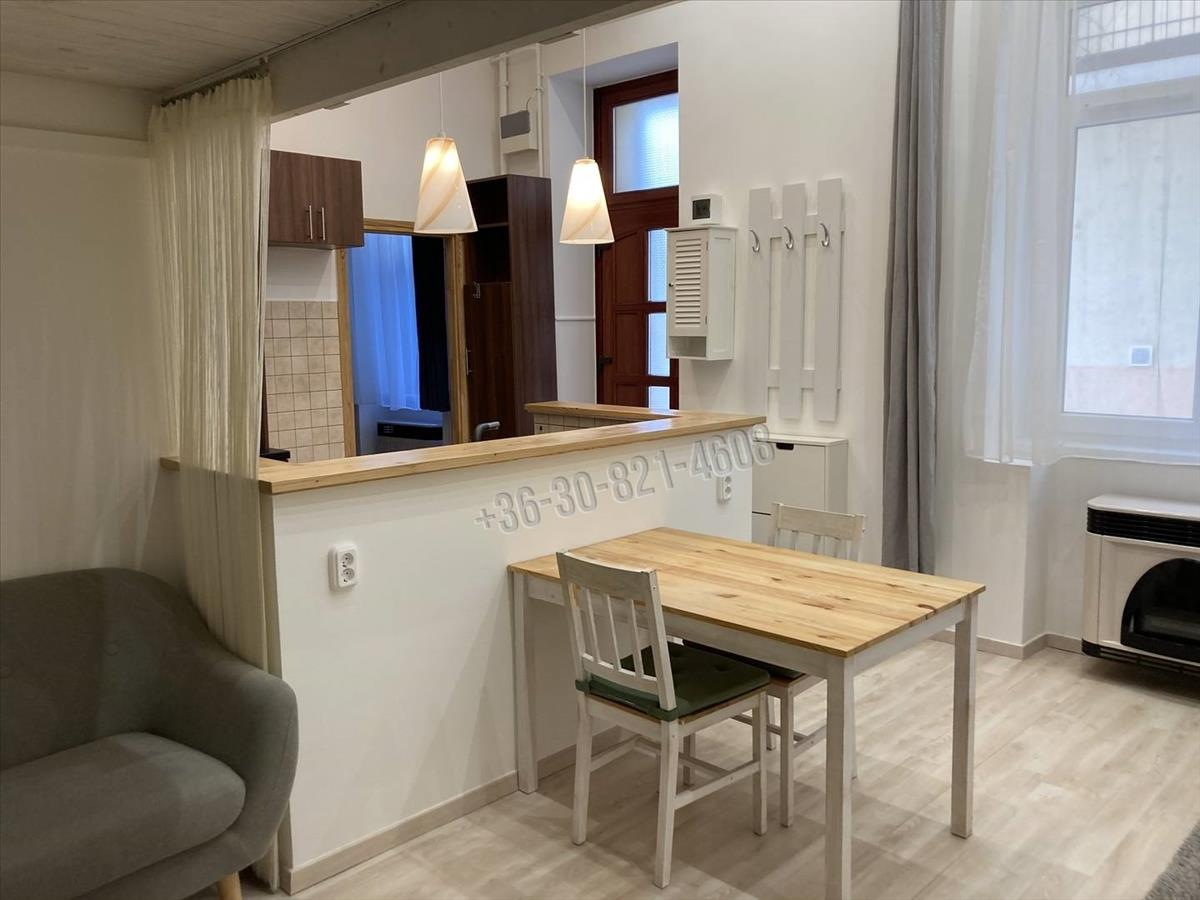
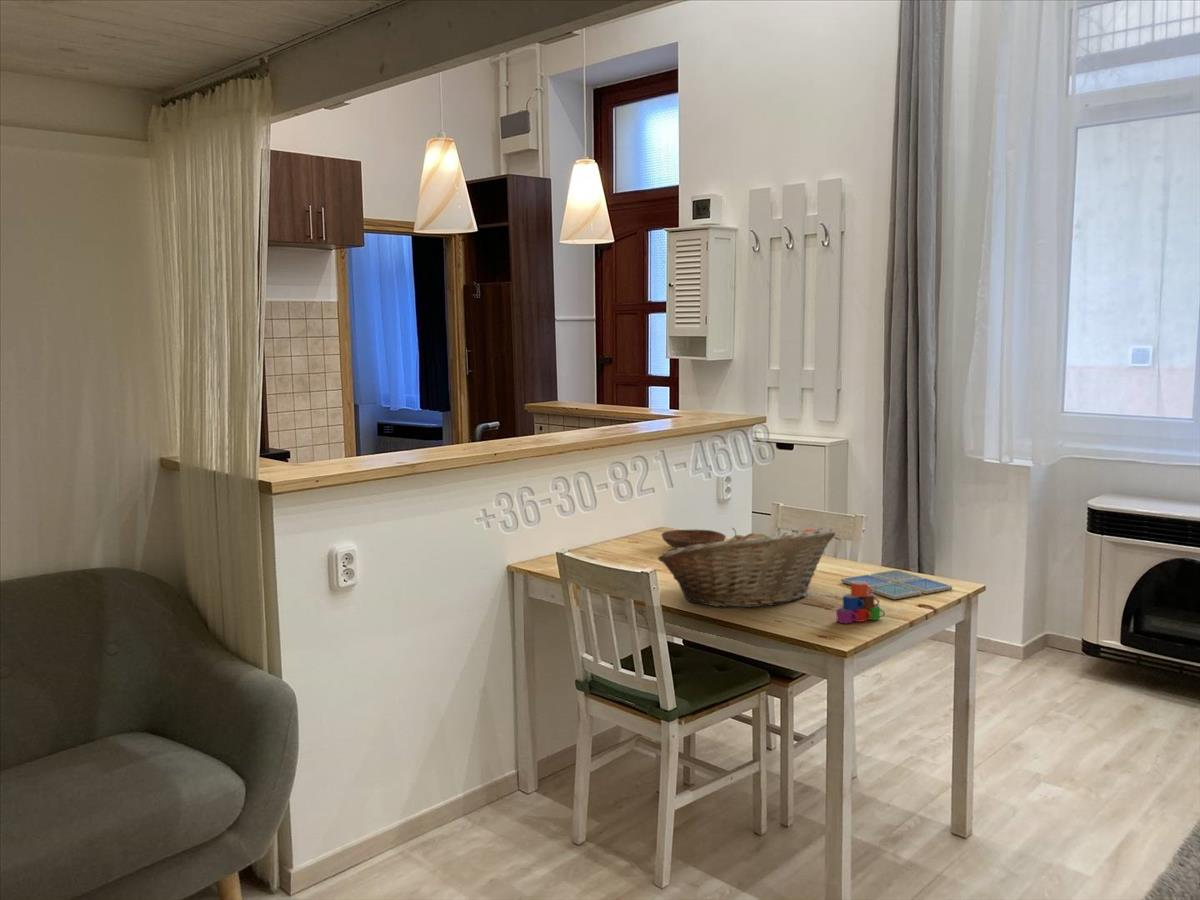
+ mug [836,580,886,624]
+ fruit basket [657,527,837,608]
+ drink coaster [840,569,953,600]
+ bowl [660,529,727,549]
